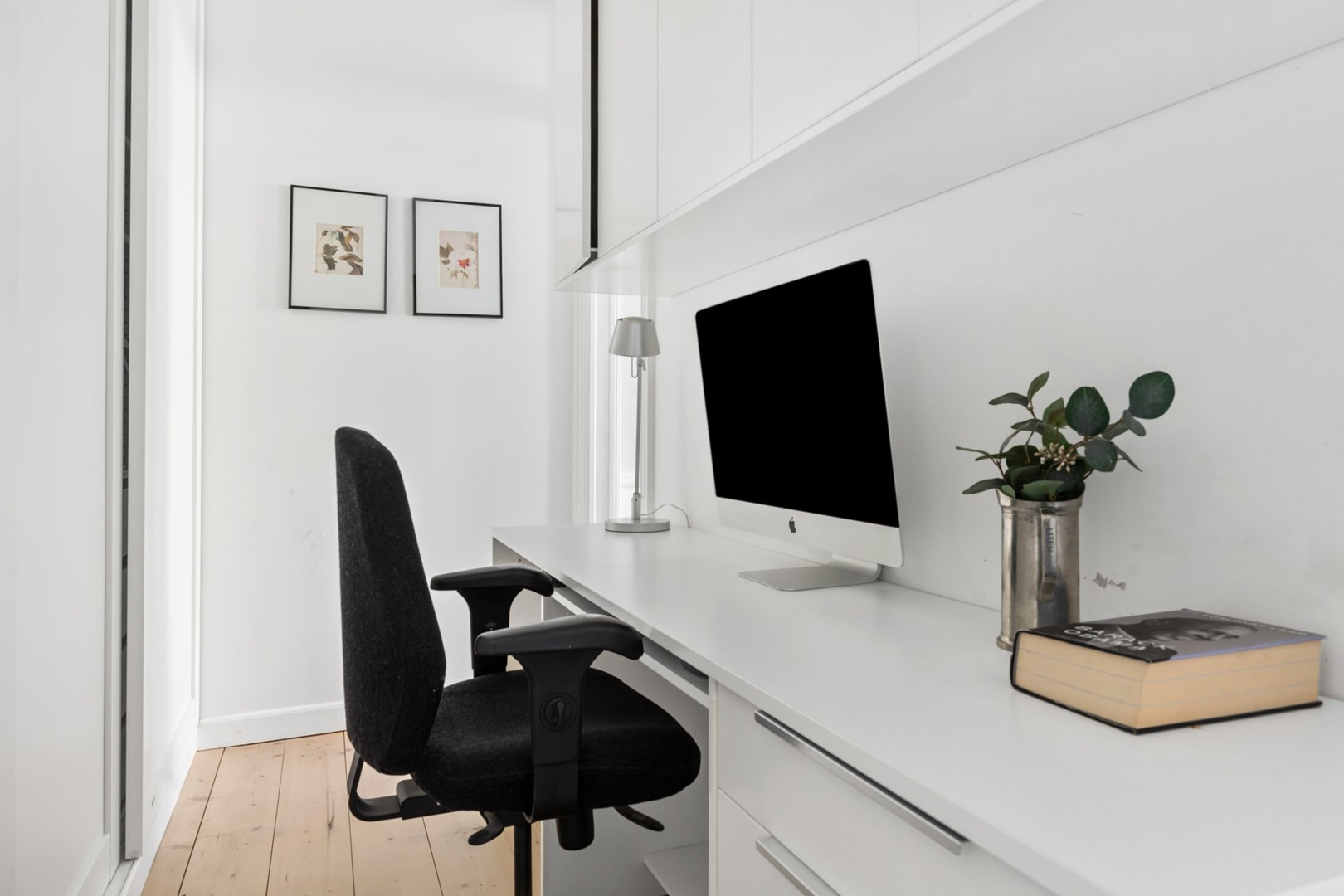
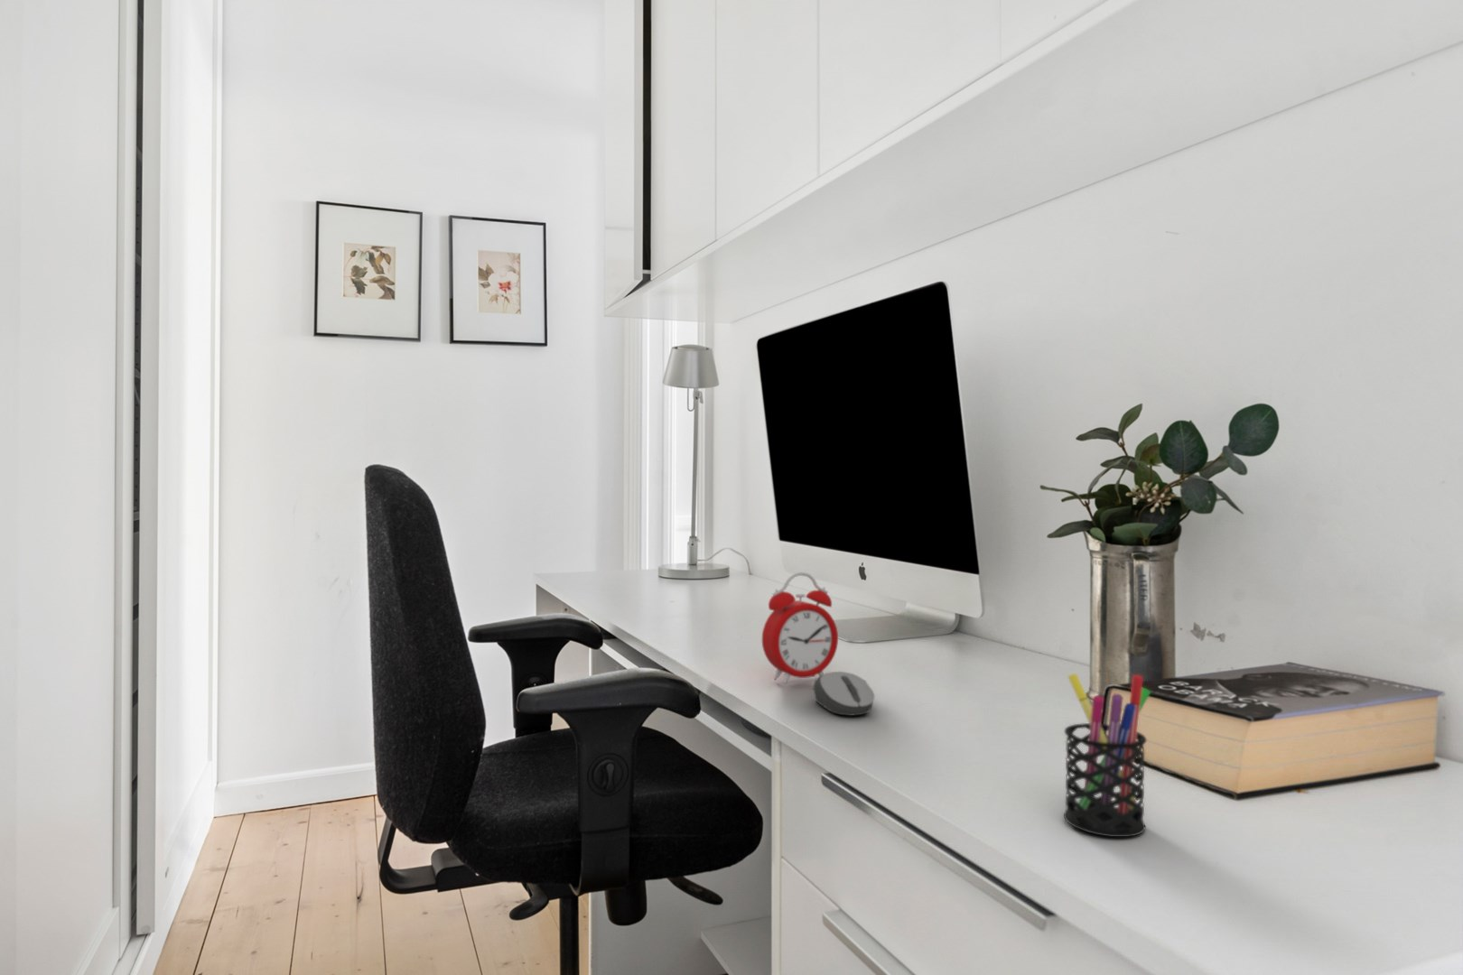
+ alarm clock [761,571,839,686]
+ computer mouse [813,670,876,717]
+ pen holder [1062,672,1152,838]
